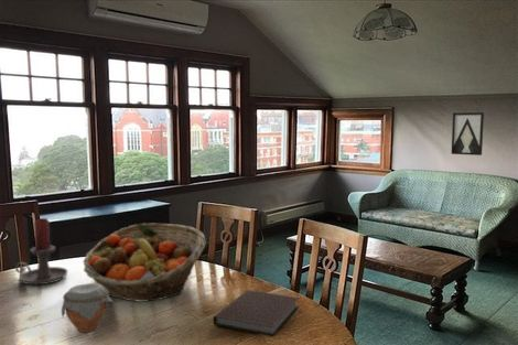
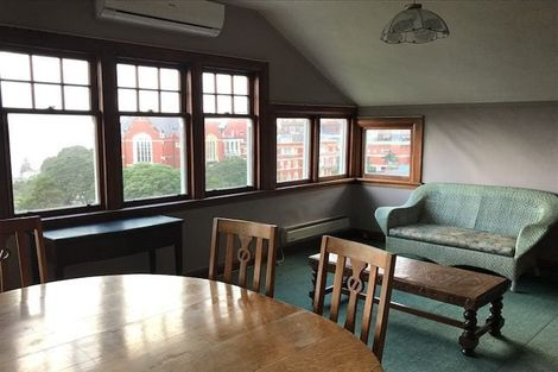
- notebook [213,289,301,337]
- fruit basket [82,223,206,303]
- jar [61,282,115,334]
- candle holder [14,217,68,285]
- wall art [451,111,485,157]
